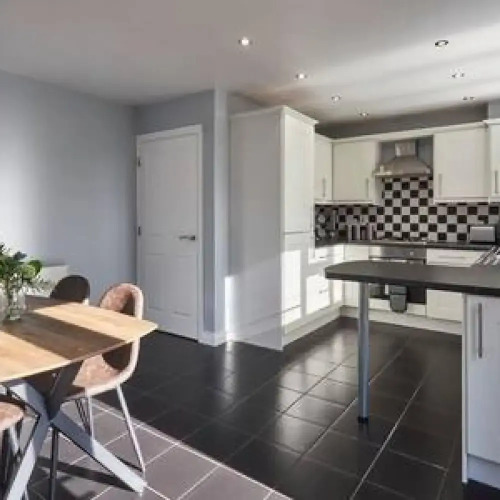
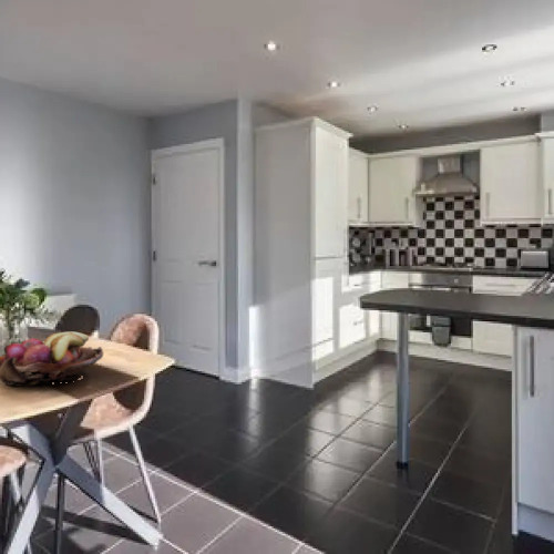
+ fruit basket [0,330,104,387]
